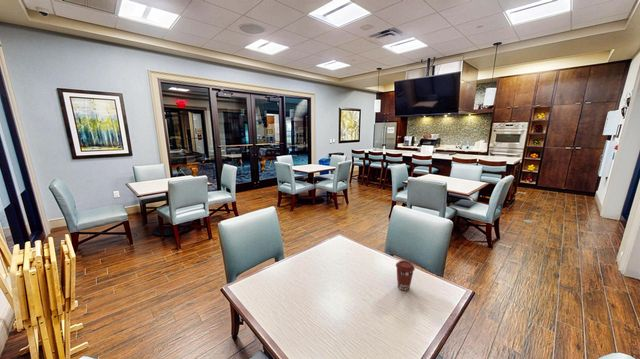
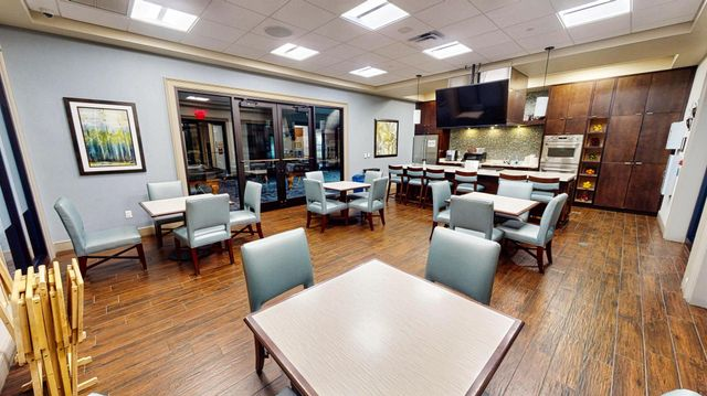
- coffee cup [395,259,416,292]
